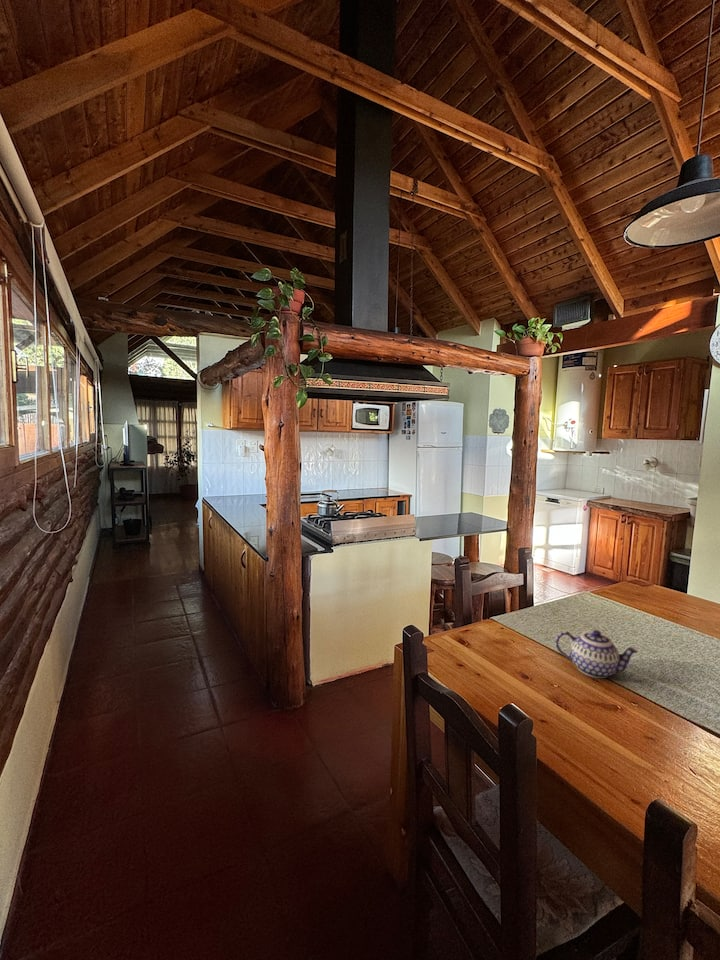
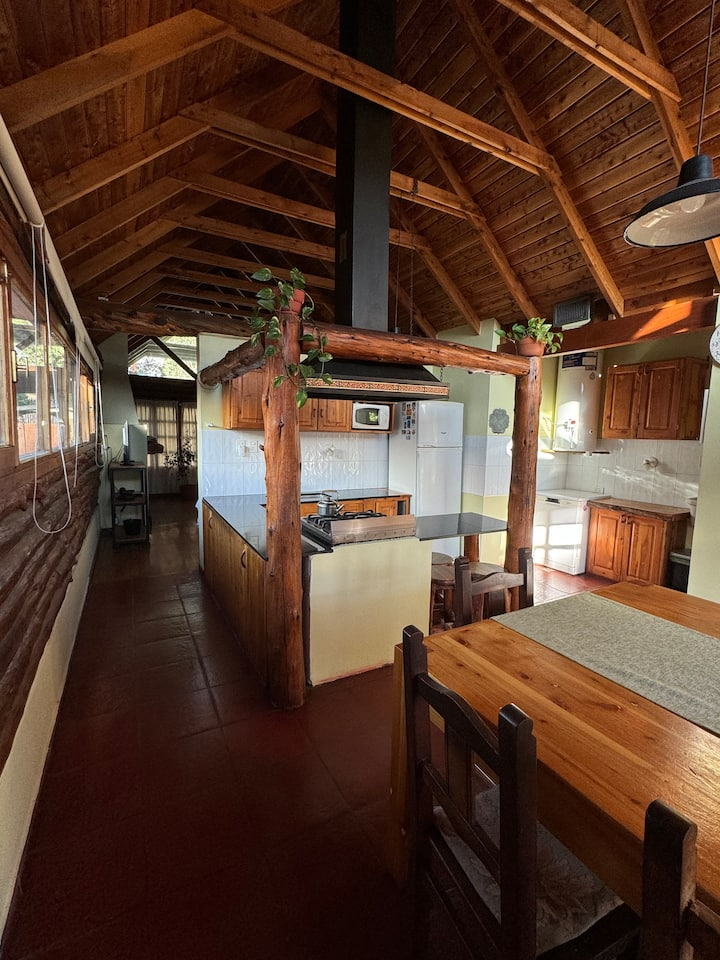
- teapot [555,629,640,679]
